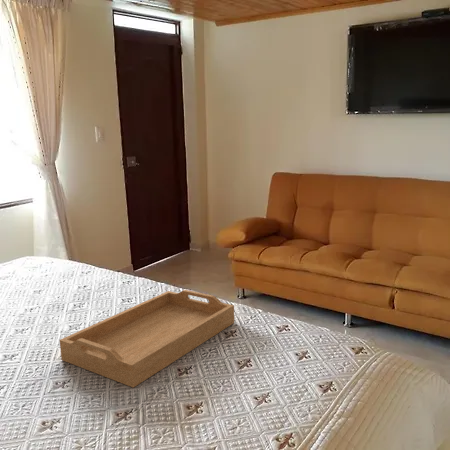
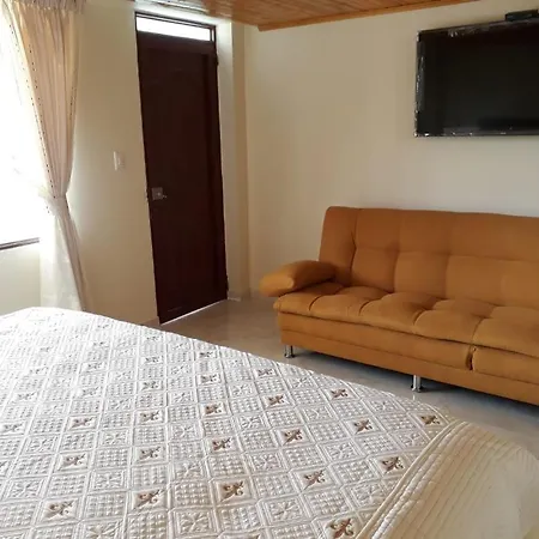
- serving tray [59,289,235,389]
